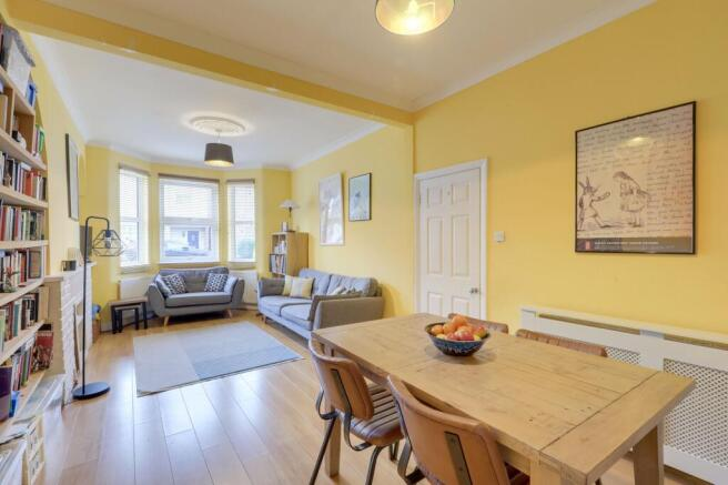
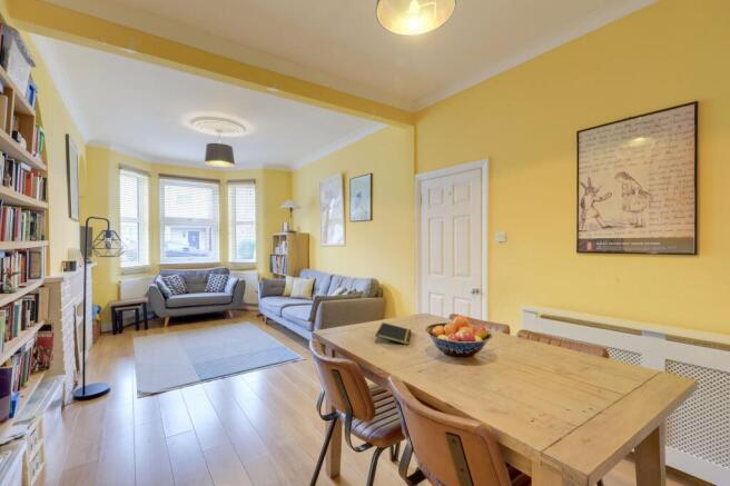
+ notepad [375,321,413,346]
